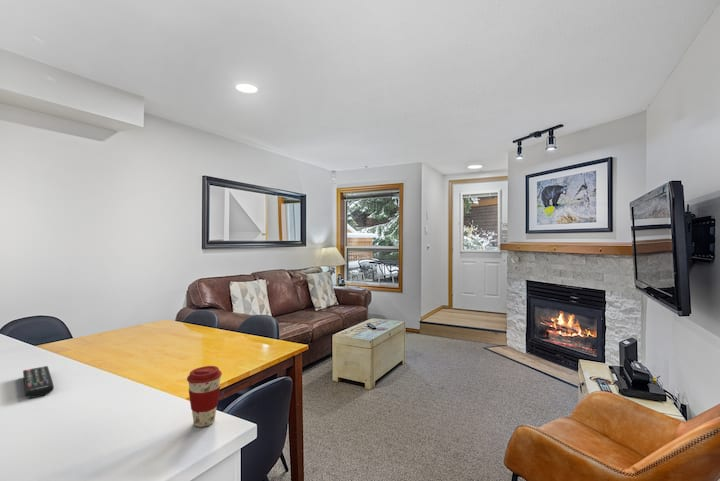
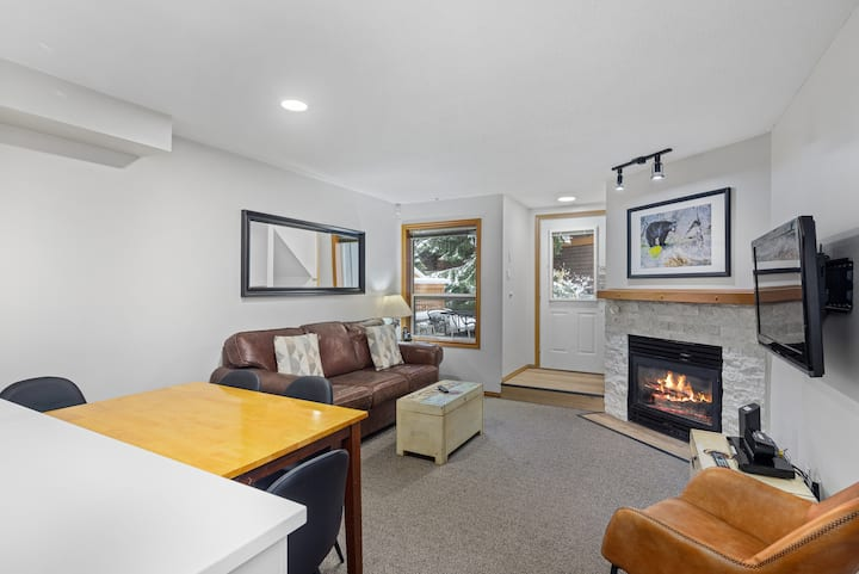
- coffee cup [186,365,223,428]
- remote control [22,365,55,399]
